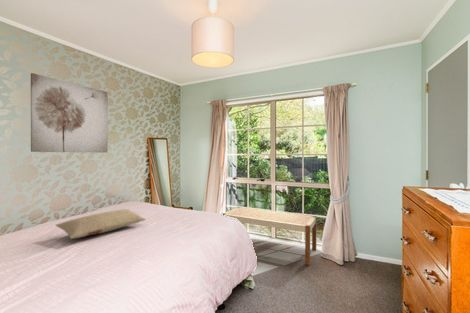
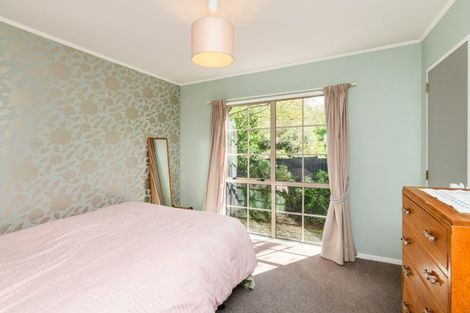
- bench [222,206,317,266]
- pillow [54,208,147,240]
- wall art [30,72,109,154]
